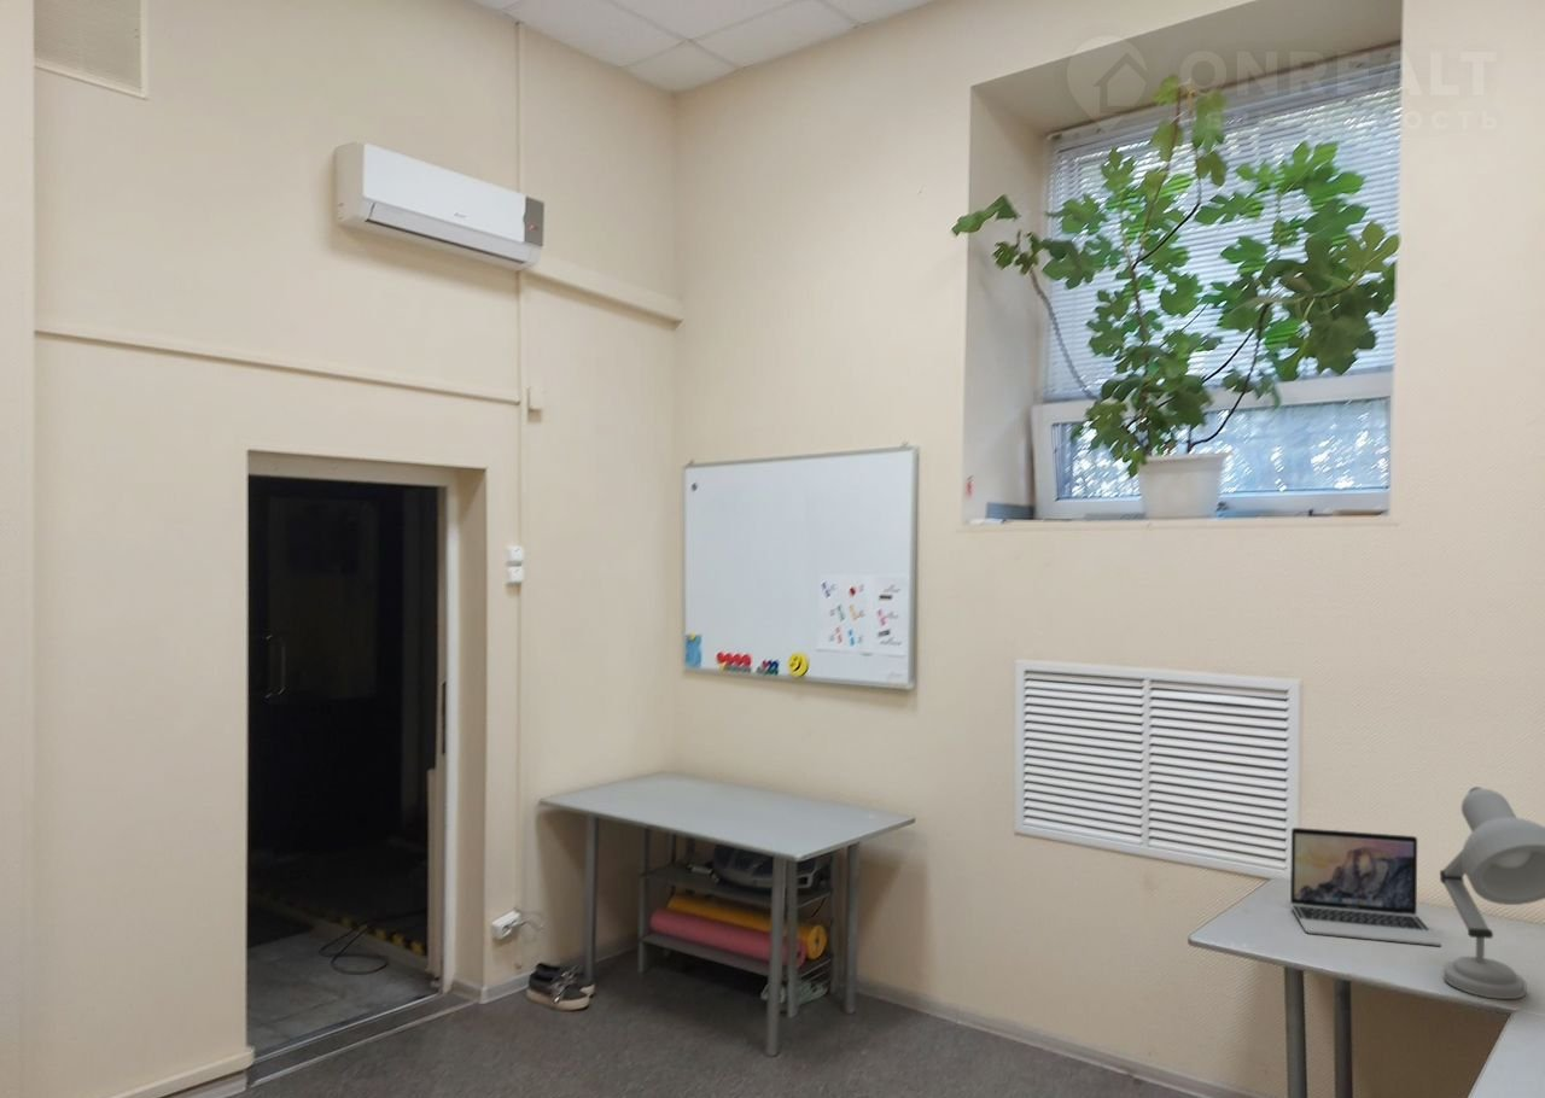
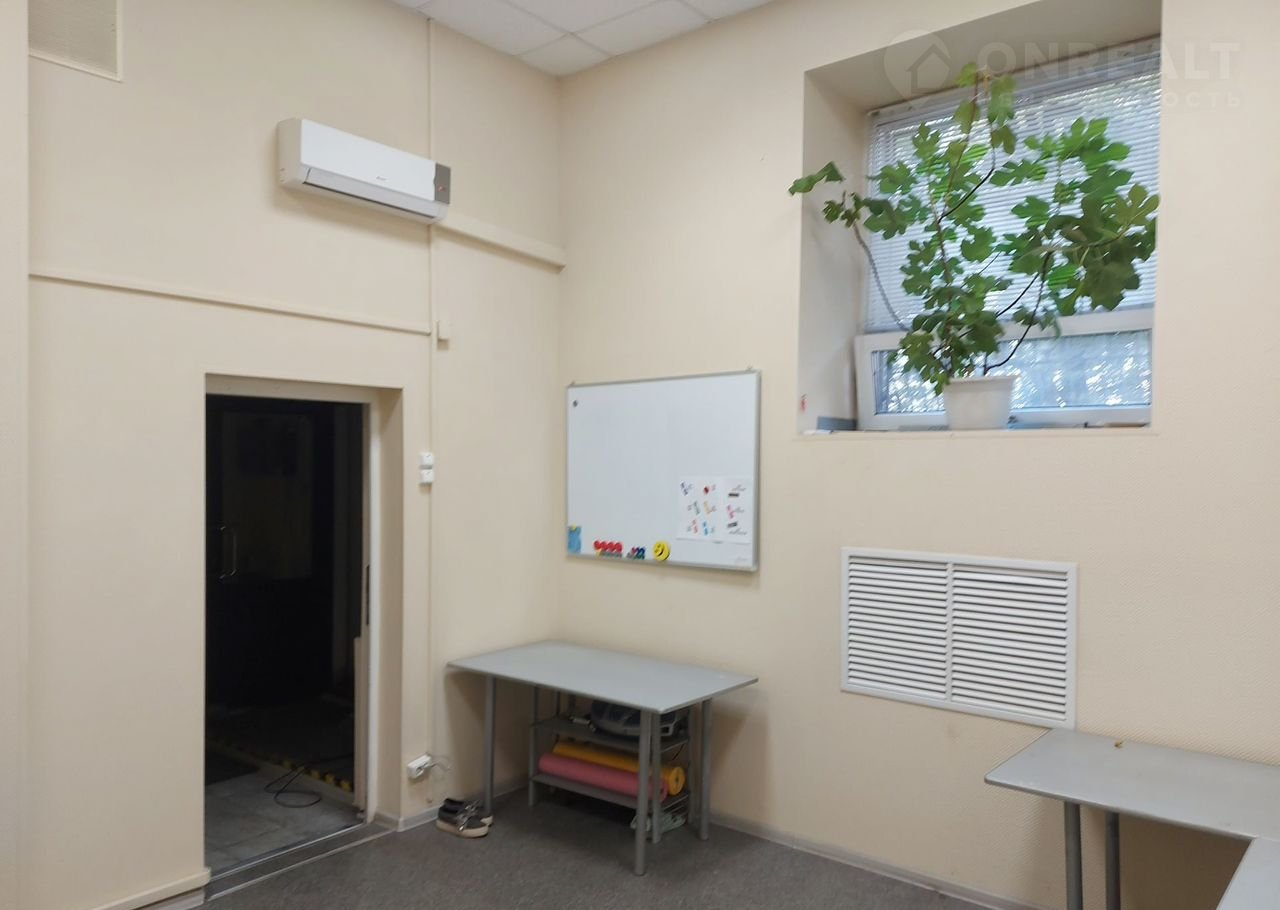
- laptop [1289,827,1442,947]
- desk lamp [1439,785,1545,1000]
